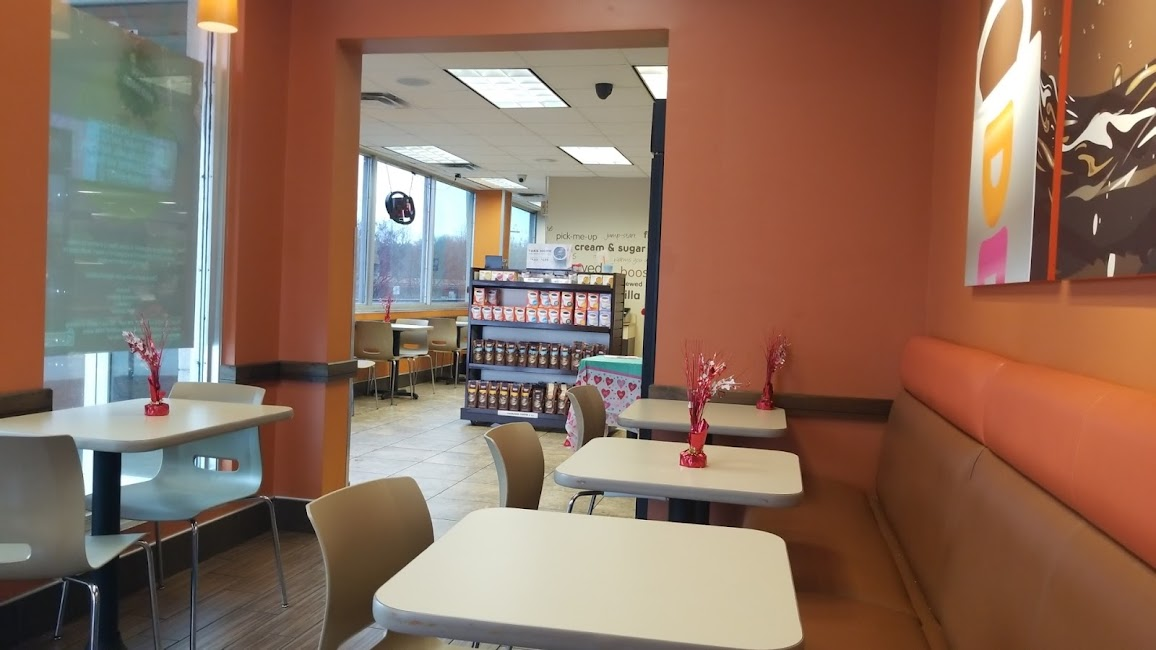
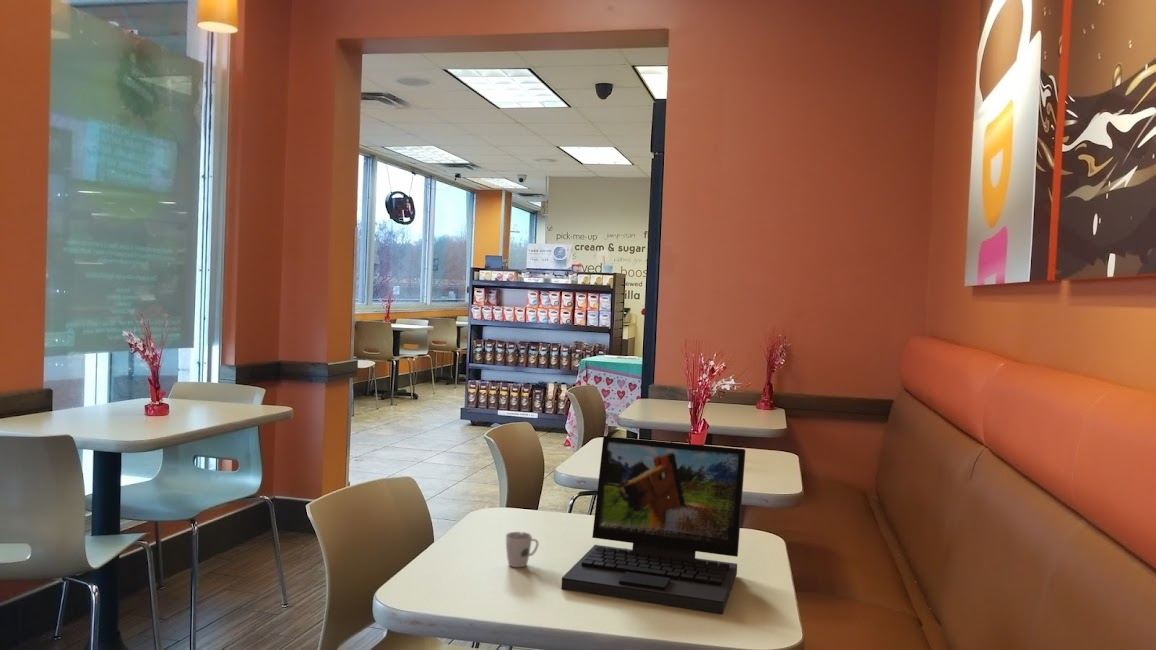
+ cup [505,531,540,568]
+ laptop [560,435,747,615]
